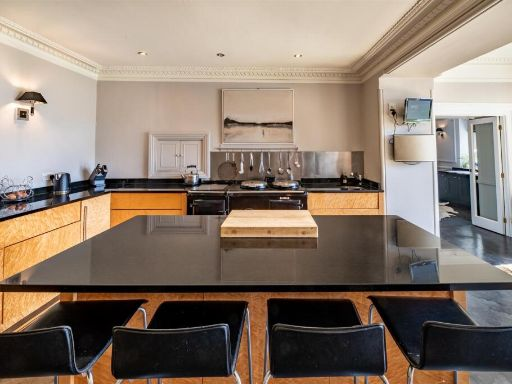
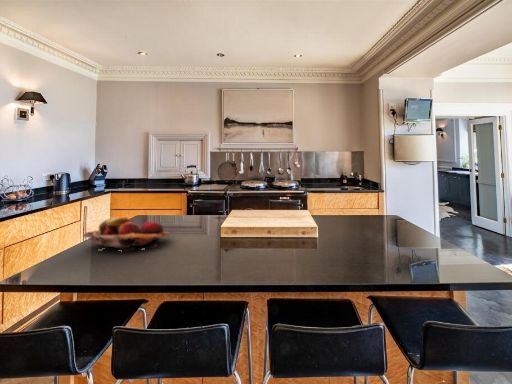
+ fruit basket [82,216,170,251]
